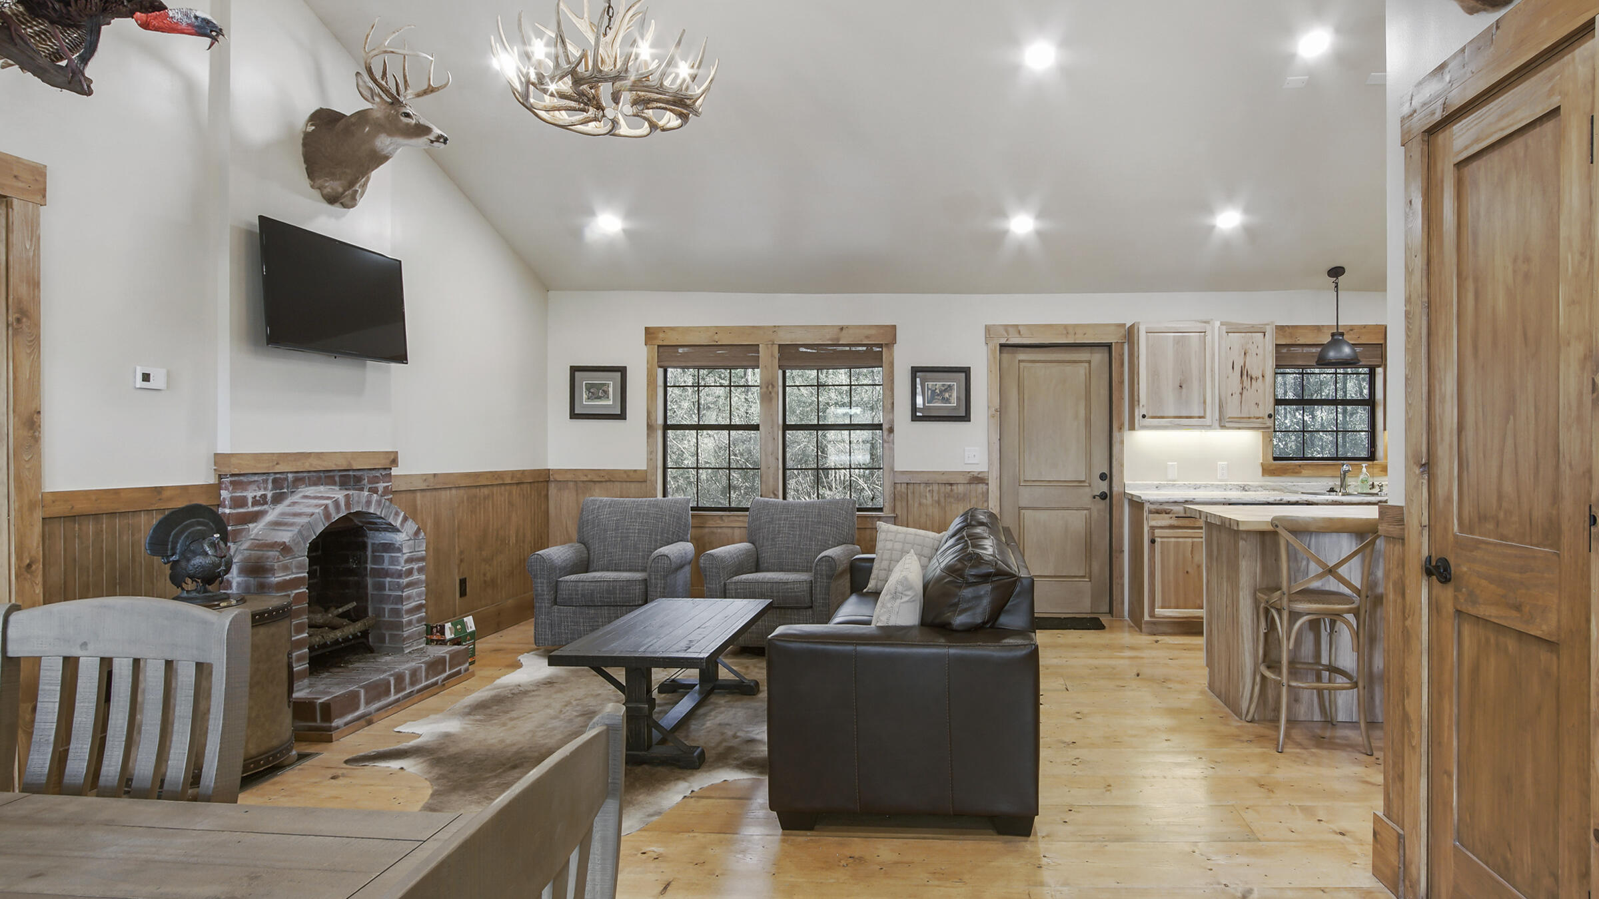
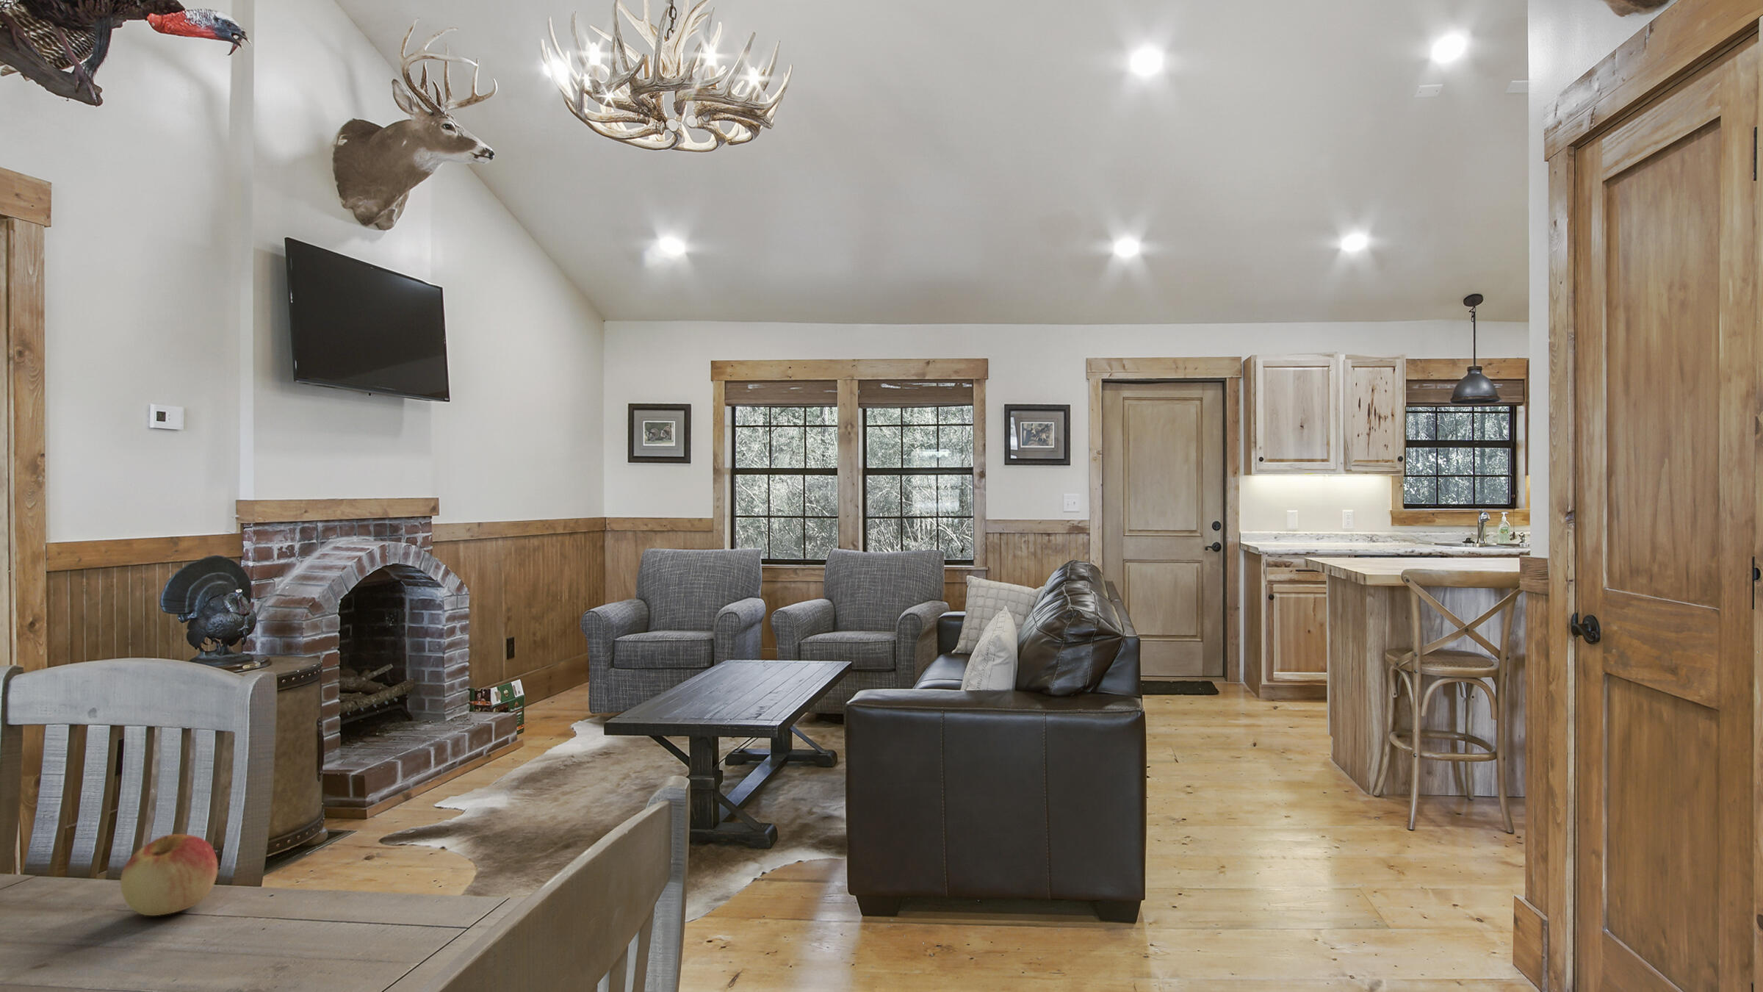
+ apple [120,833,218,917]
